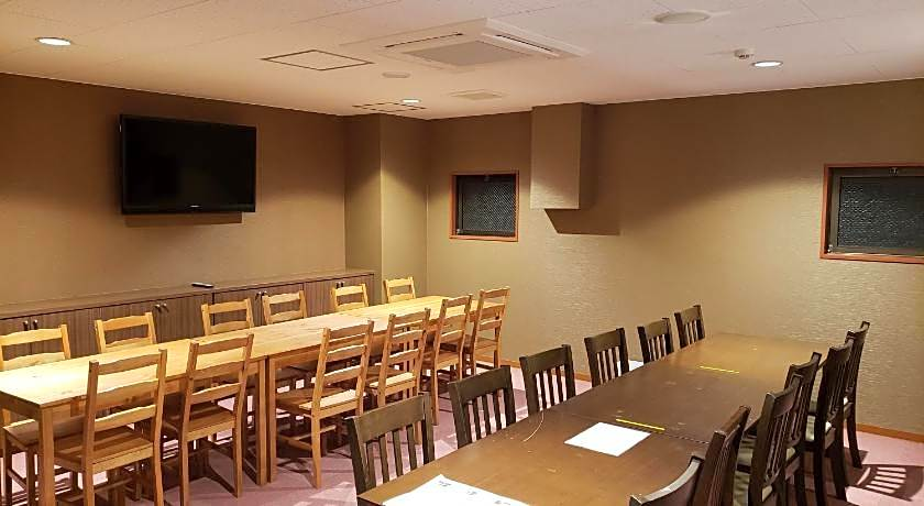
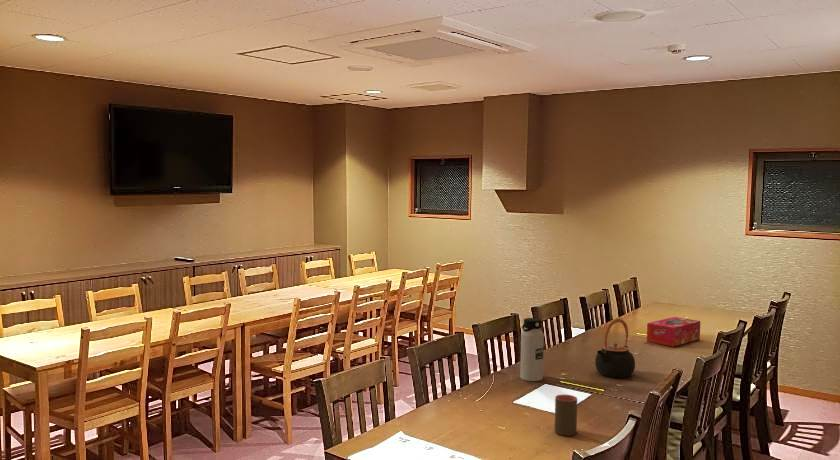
+ teapot [594,317,636,379]
+ water bottle [519,317,545,382]
+ tissue box [646,316,701,347]
+ cup [554,394,578,437]
